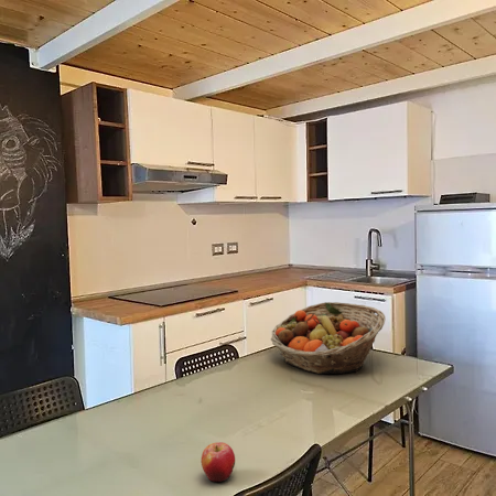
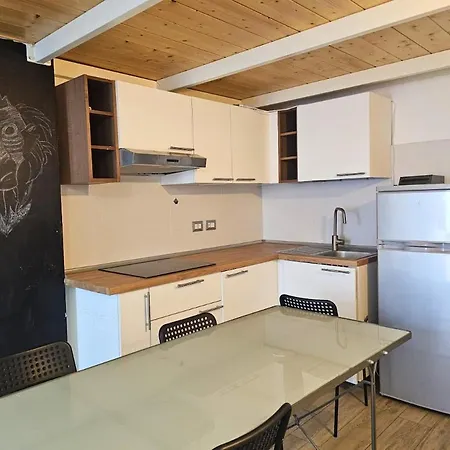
- apple [201,441,236,483]
- fruit basket [270,301,386,375]
